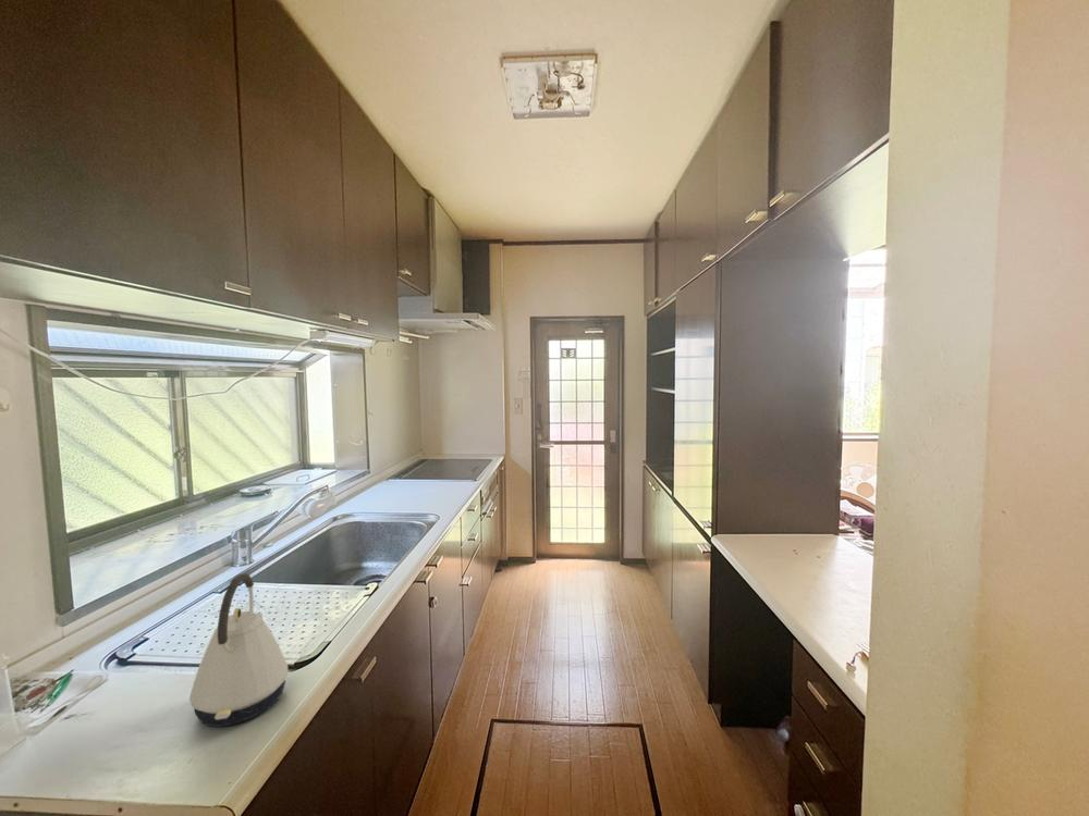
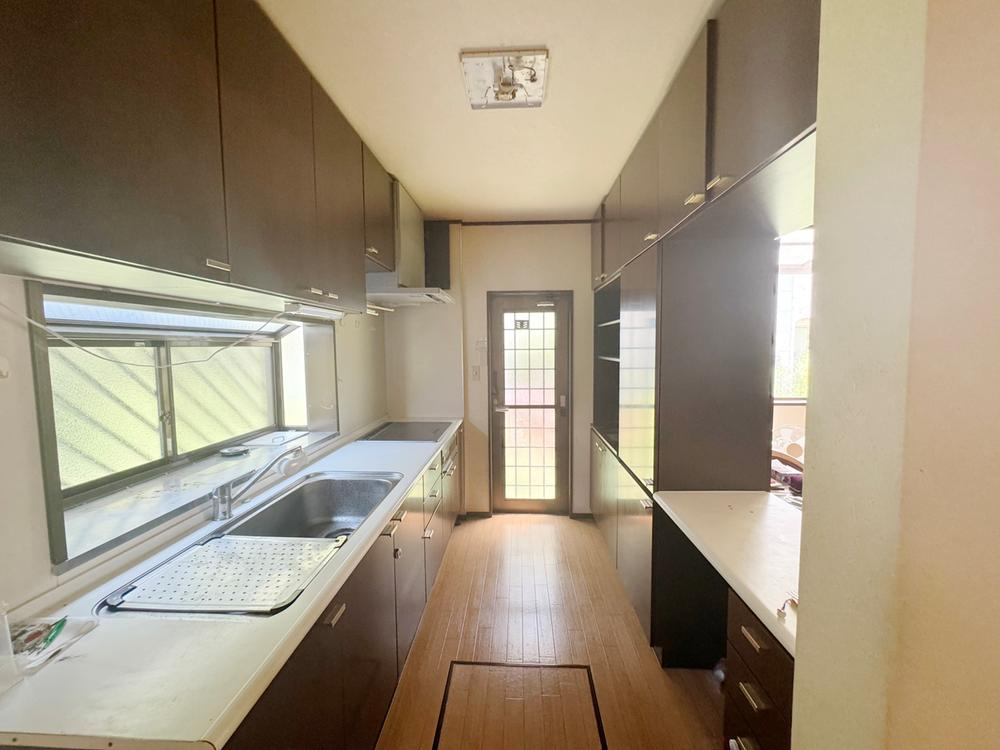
- kettle [188,572,289,728]
